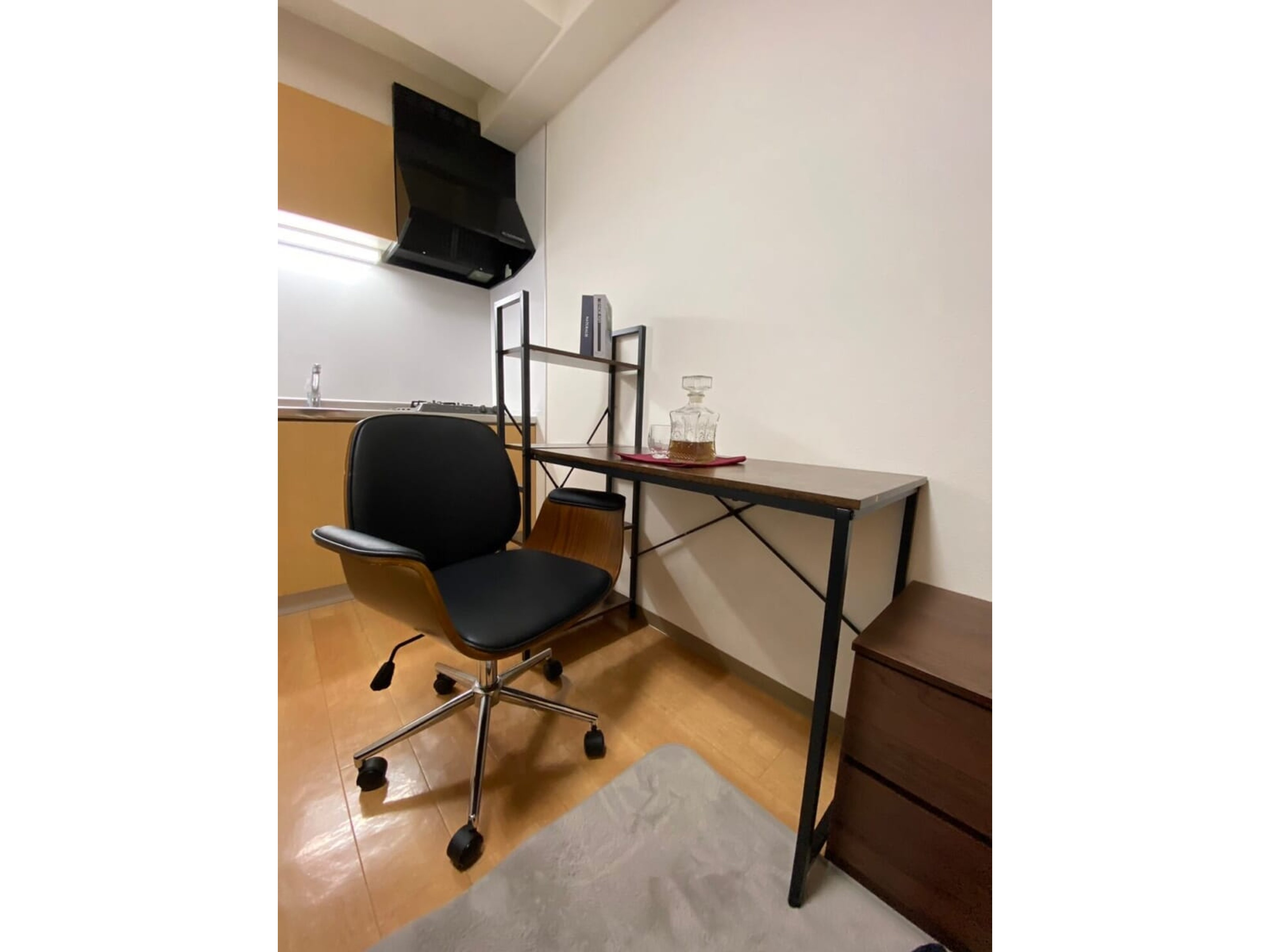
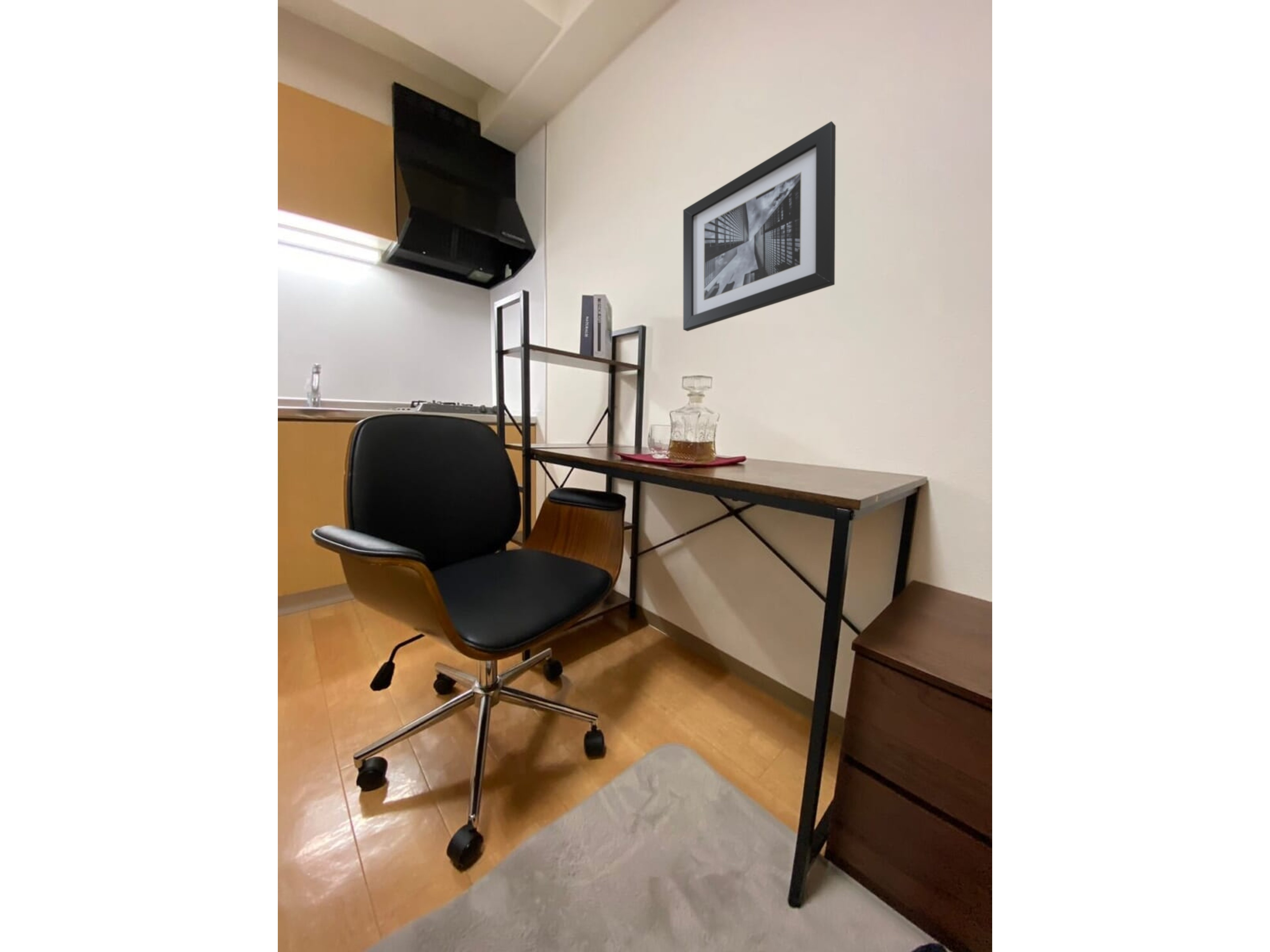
+ wall art [683,121,836,332]
